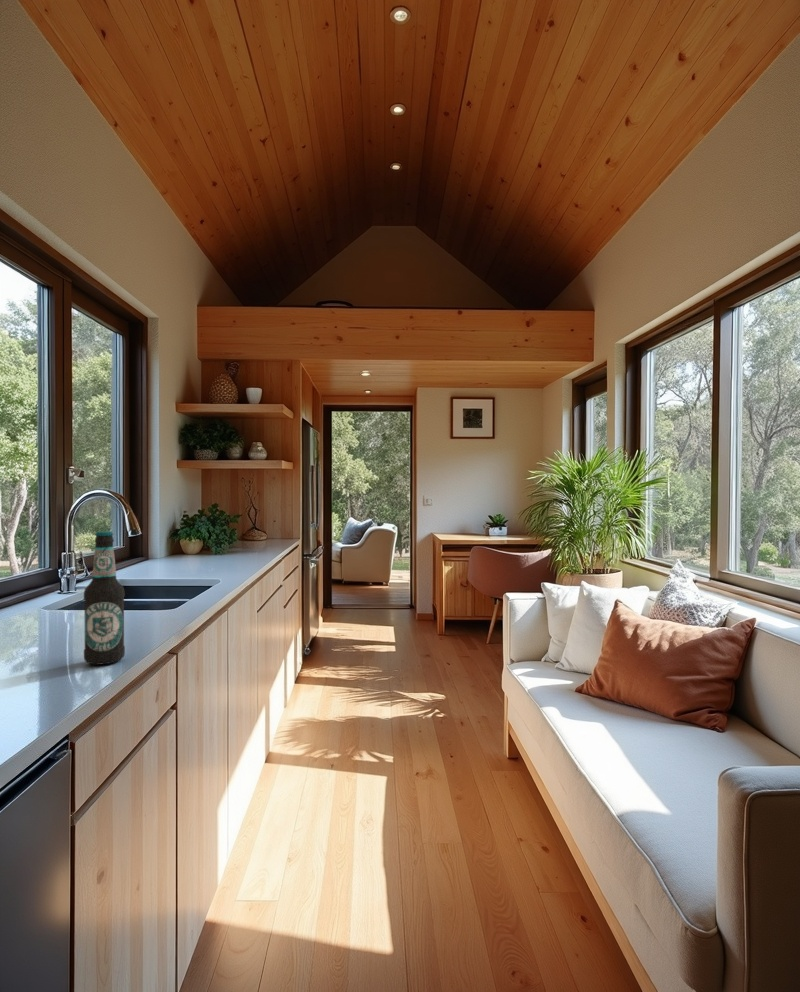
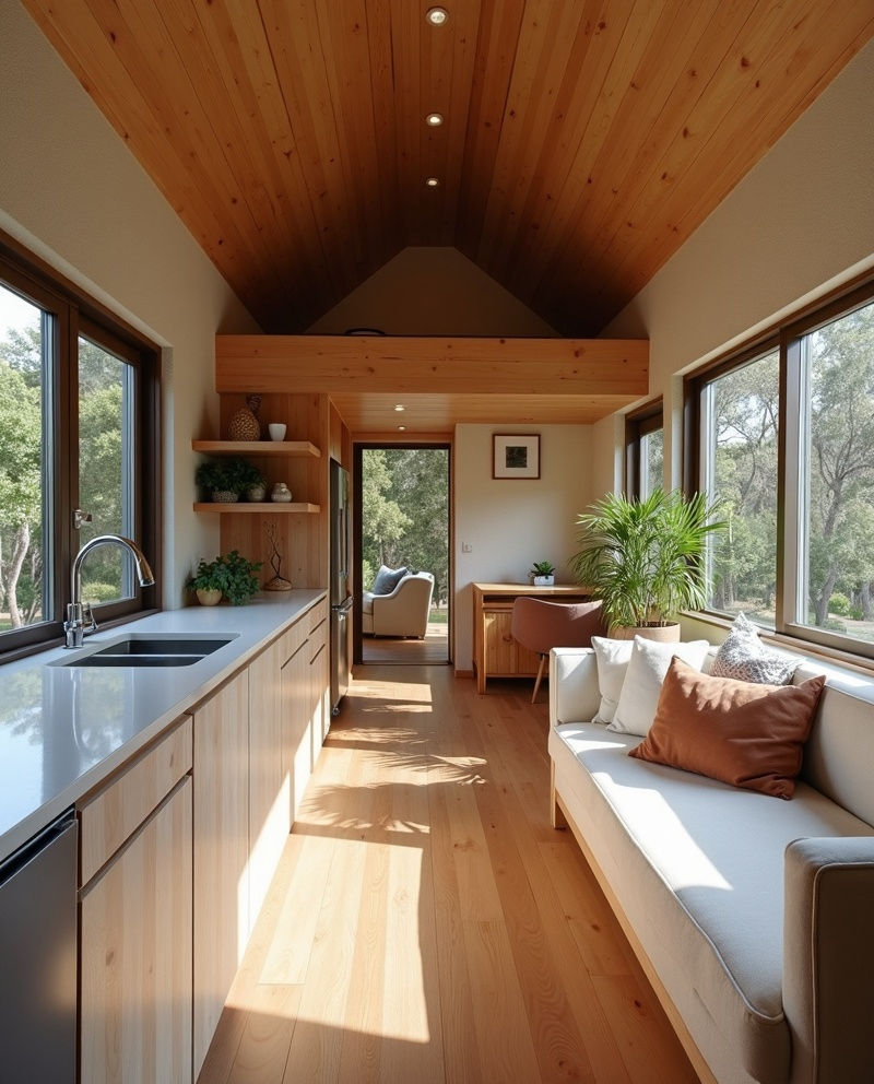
- bottle [83,530,126,666]
